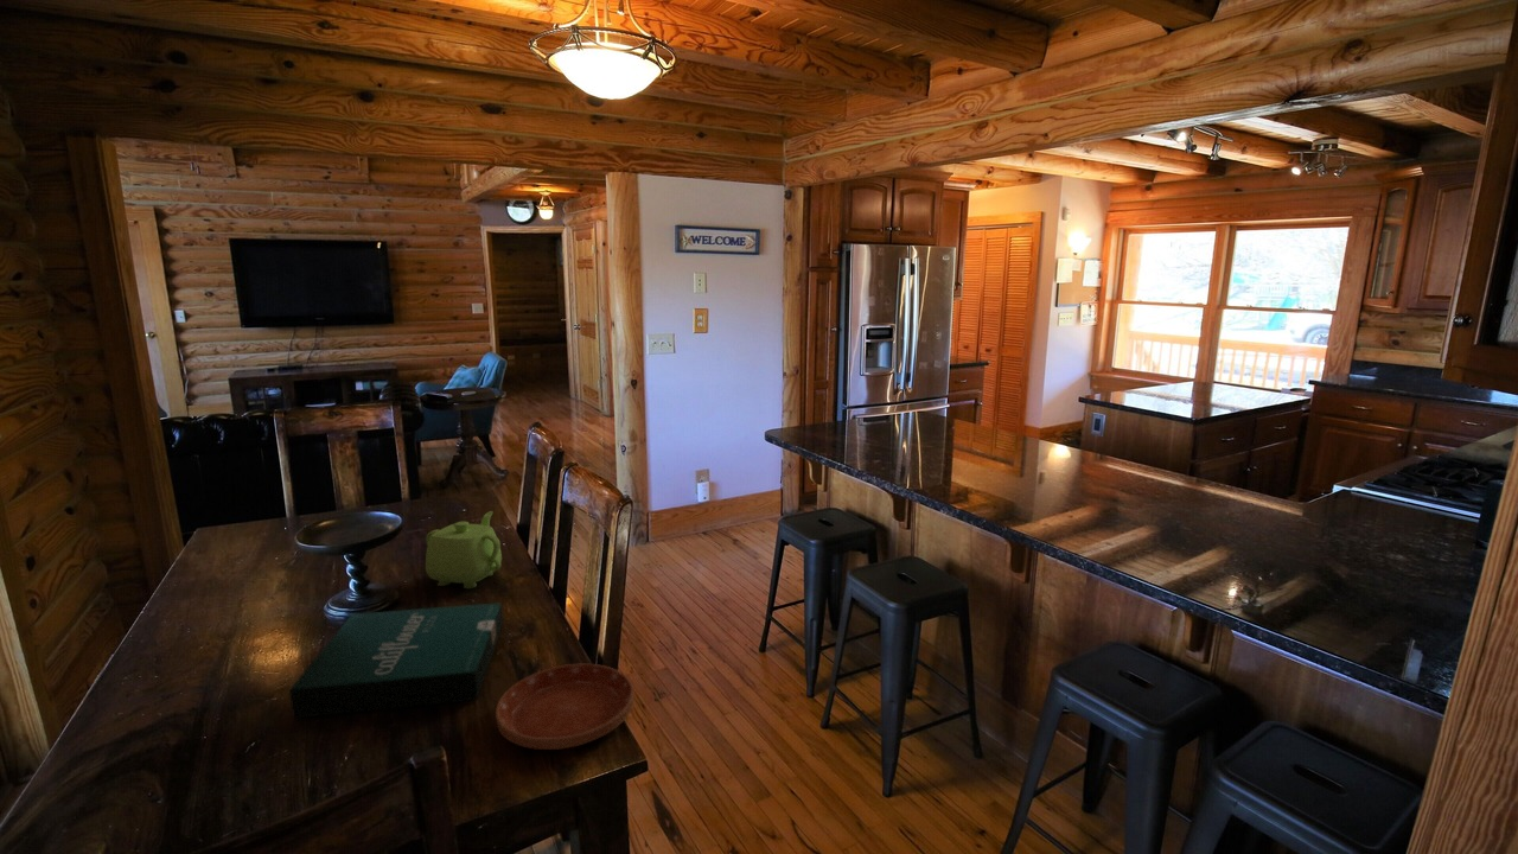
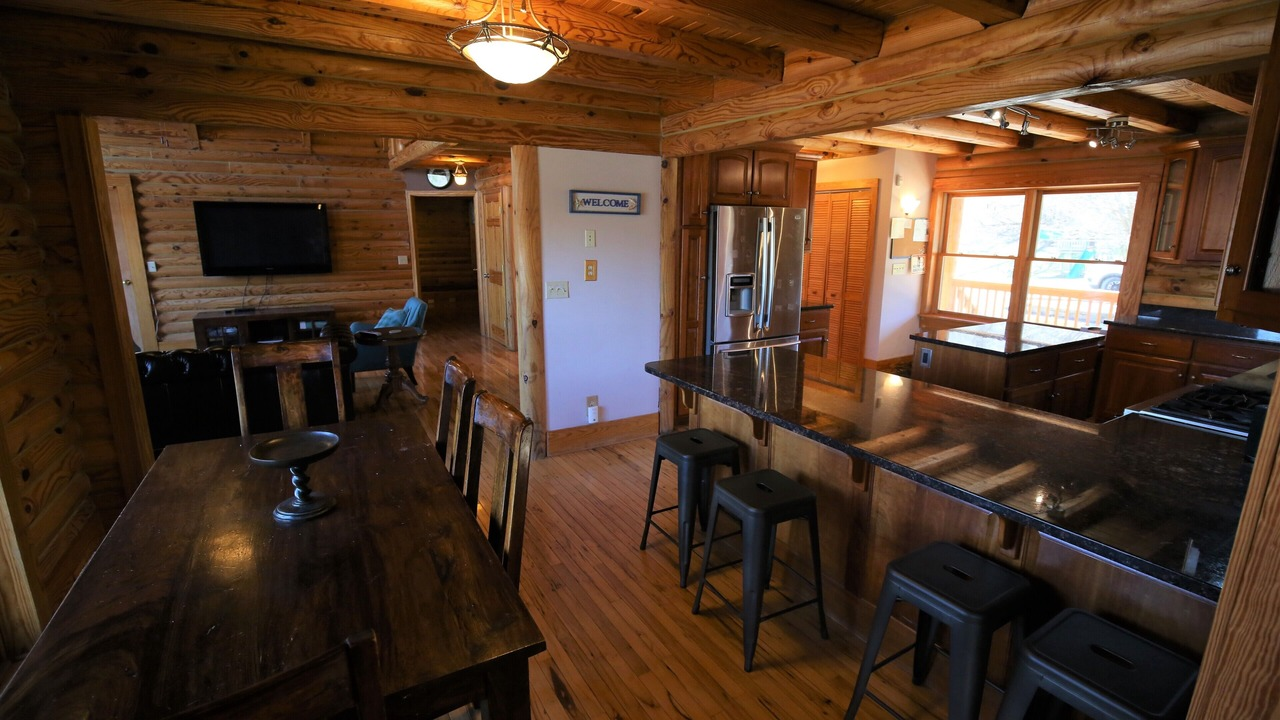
- pizza box [288,601,504,719]
- saucer [495,663,634,751]
- teapot [425,510,503,589]
